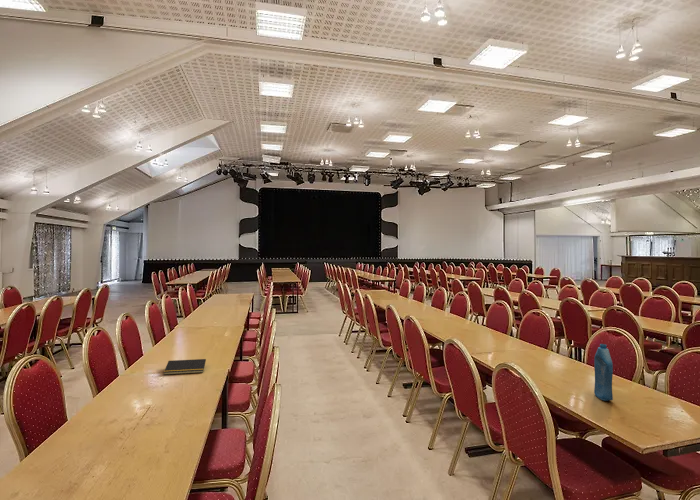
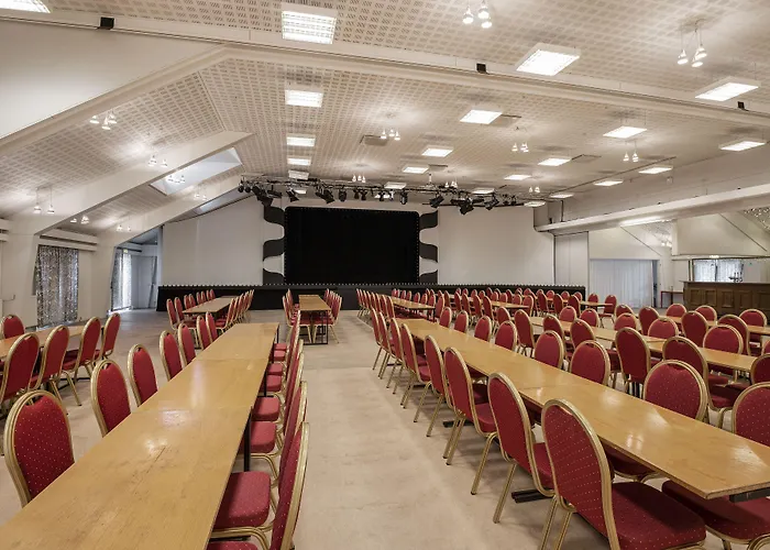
- notepad [163,358,207,376]
- bottle [593,343,614,401]
